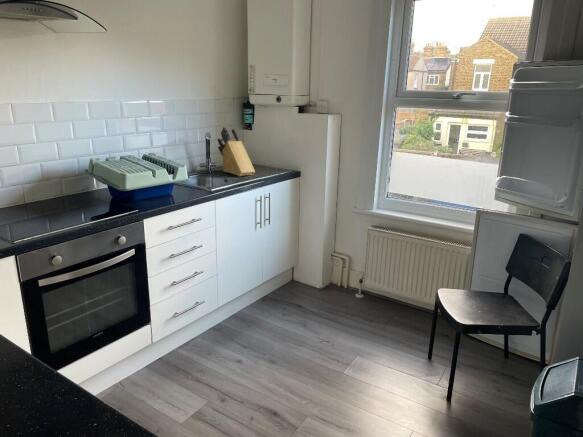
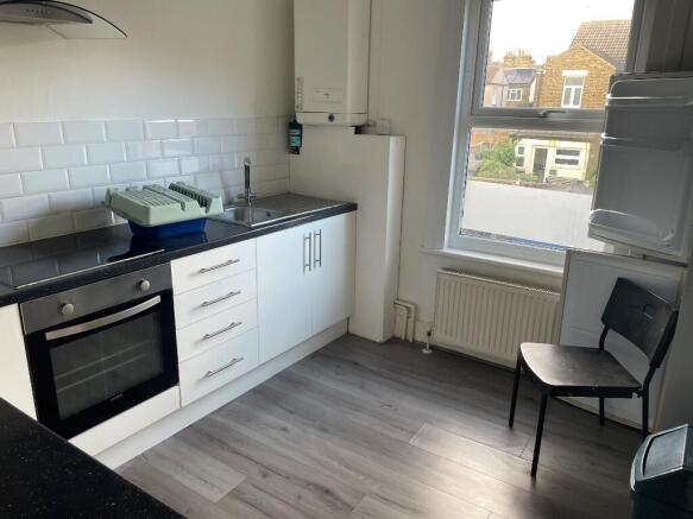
- knife block [217,126,256,177]
